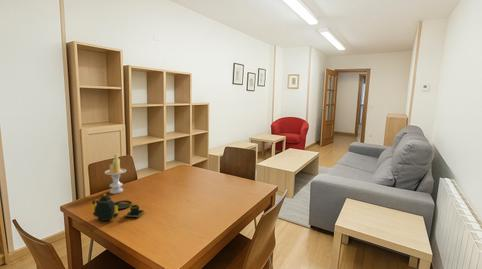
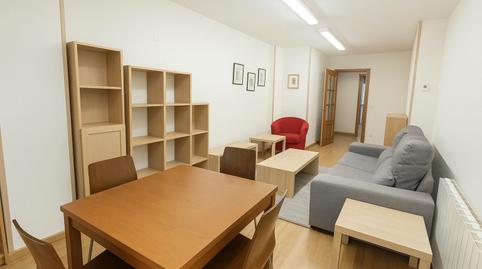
- candle [103,153,127,195]
- teapot [91,193,145,222]
